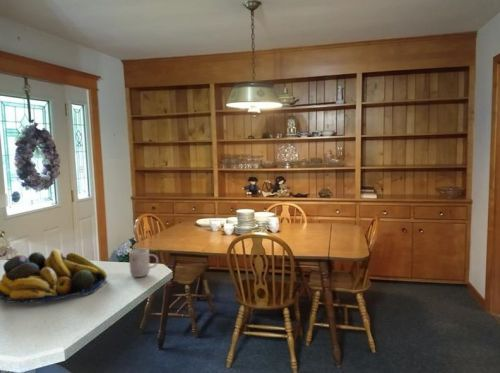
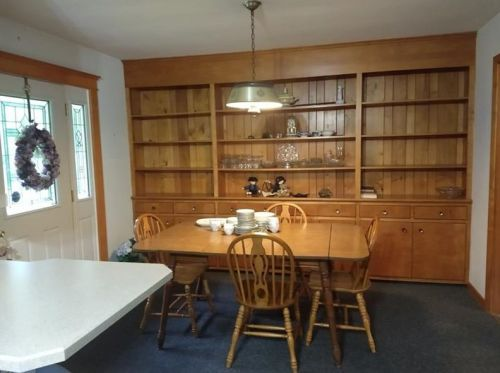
- mug [126,245,159,278]
- fruit bowl [0,248,108,304]
